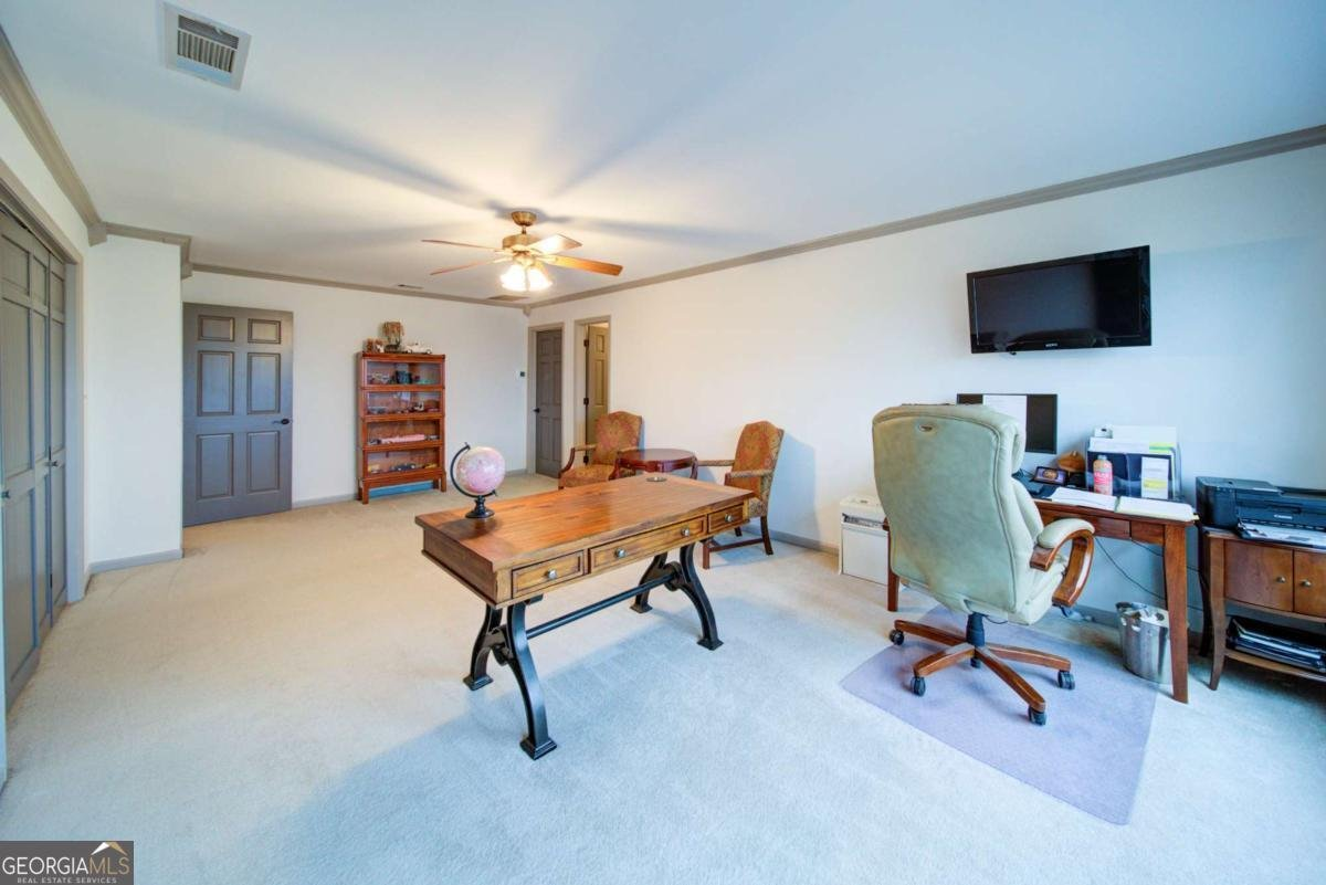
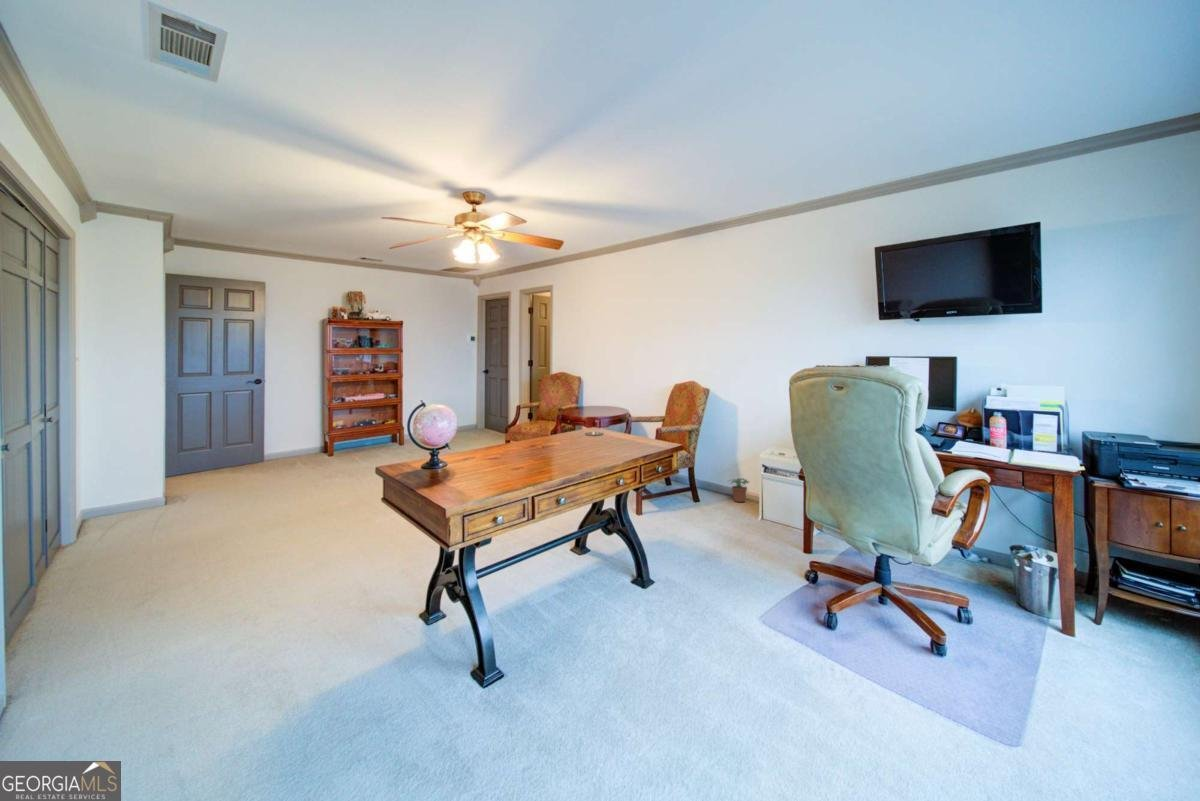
+ potted plant [727,477,750,503]
